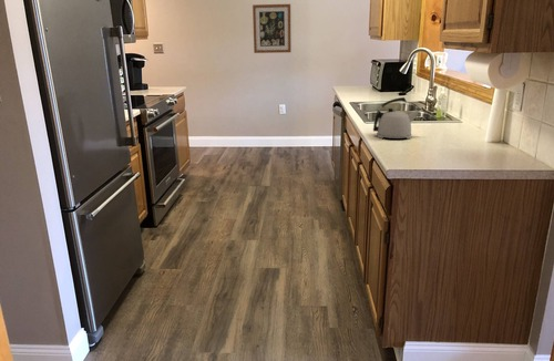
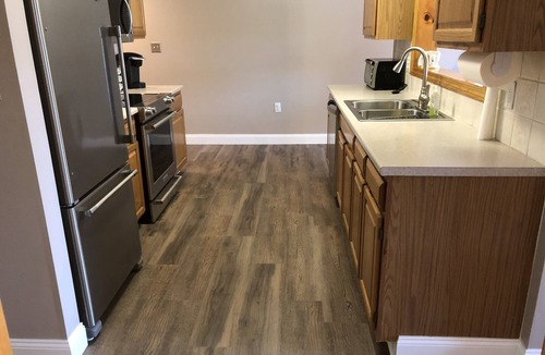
- wall art [252,3,293,54]
- kettle [372,96,421,140]
